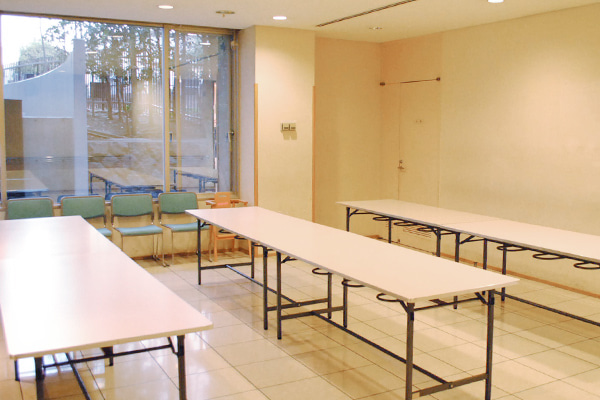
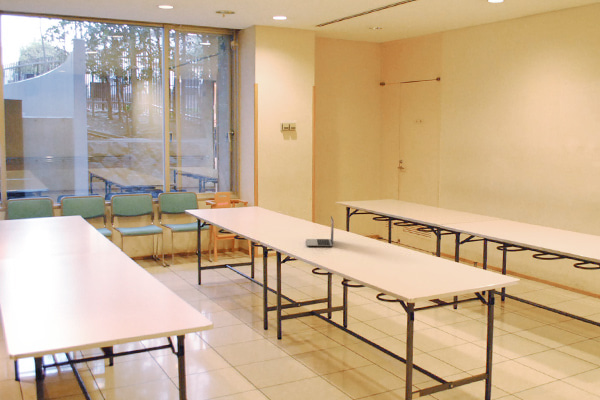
+ laptop [305,215,335,247]
